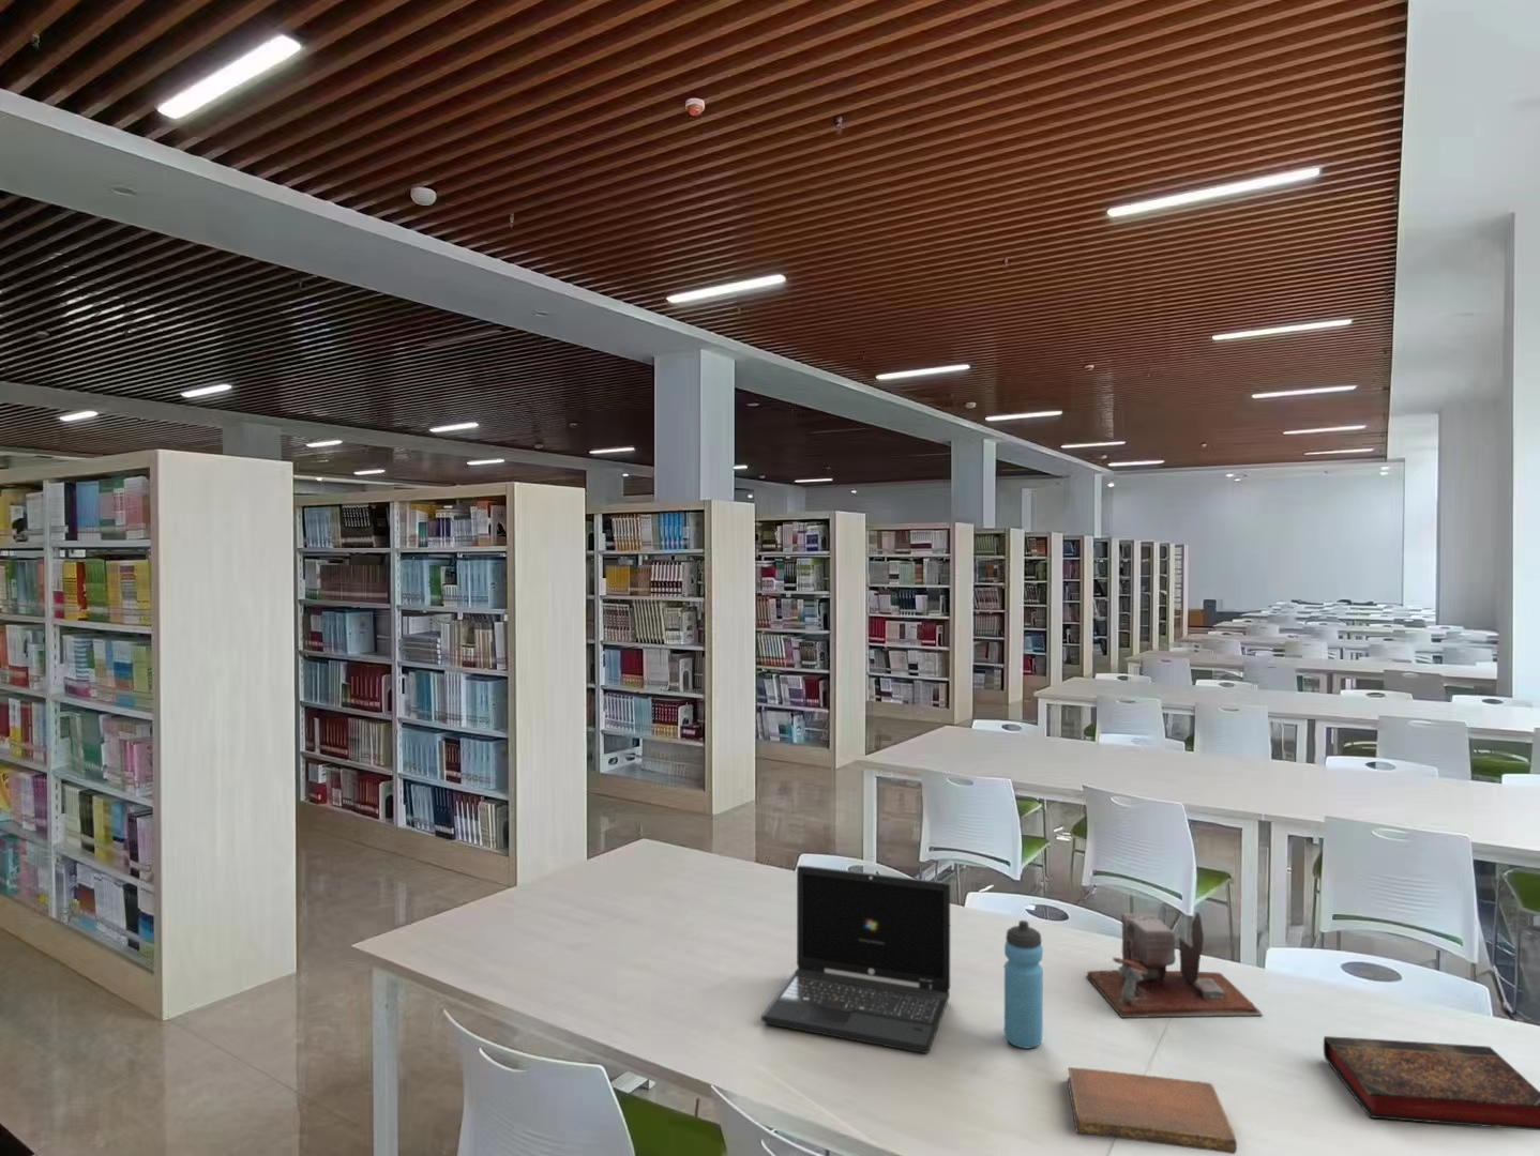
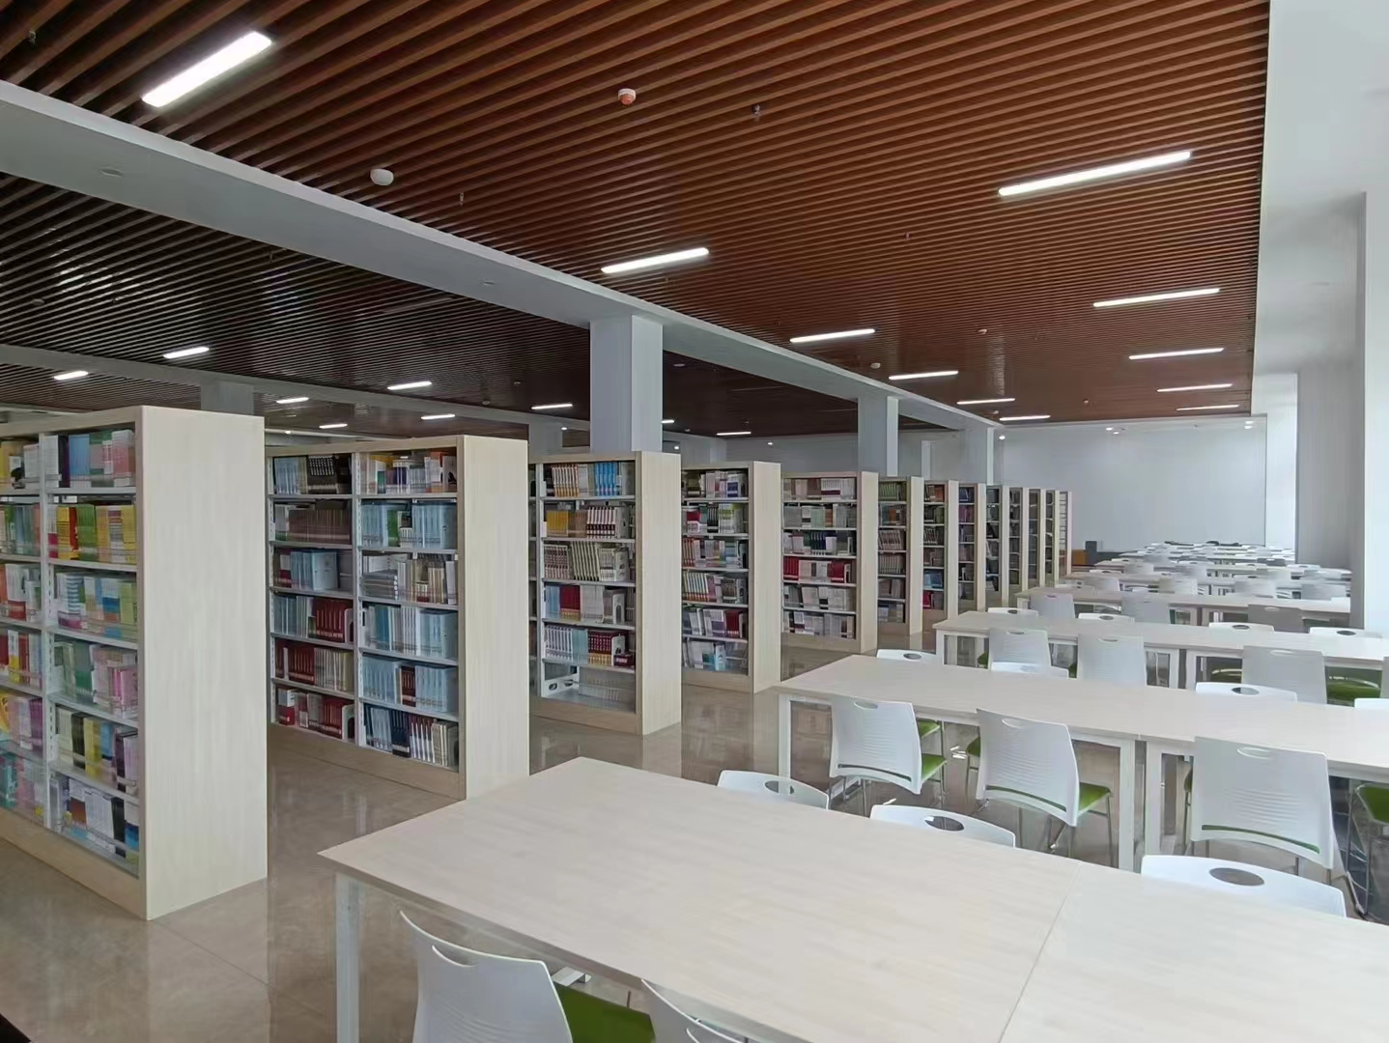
- book [1323,1035,1540,1132]
- notebook [1066,1066,1238,1155]
- desk organizer [1086,911,1264,1019]
- water bottle [1003,919,1044,1049]
- laptop [760,863,951,1054]
